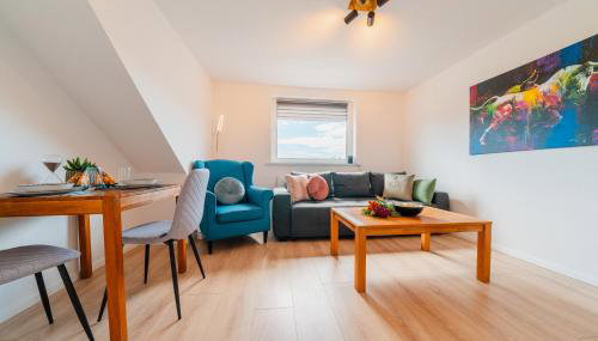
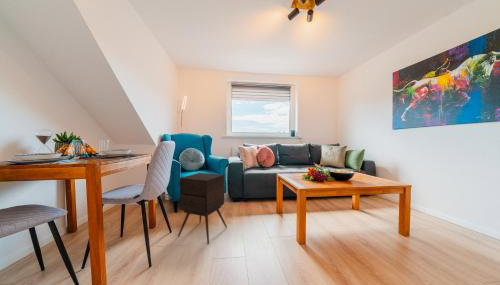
+ side table [177,172,228,245]
